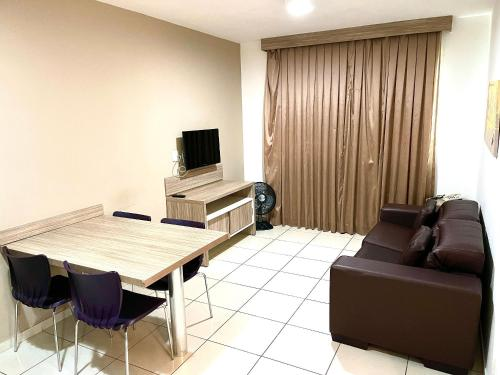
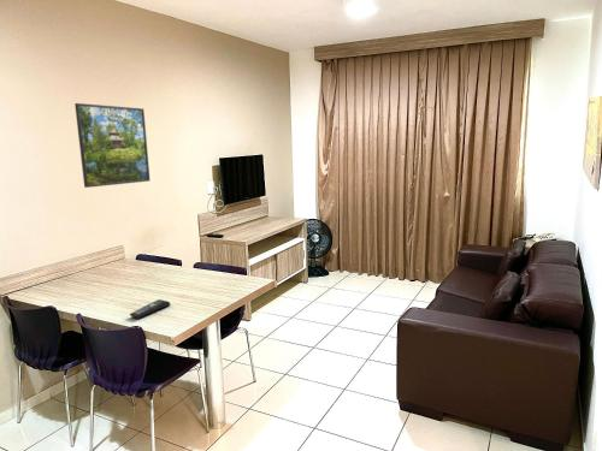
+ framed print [73,102,152,189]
+ remote control [129,298,171,320]
